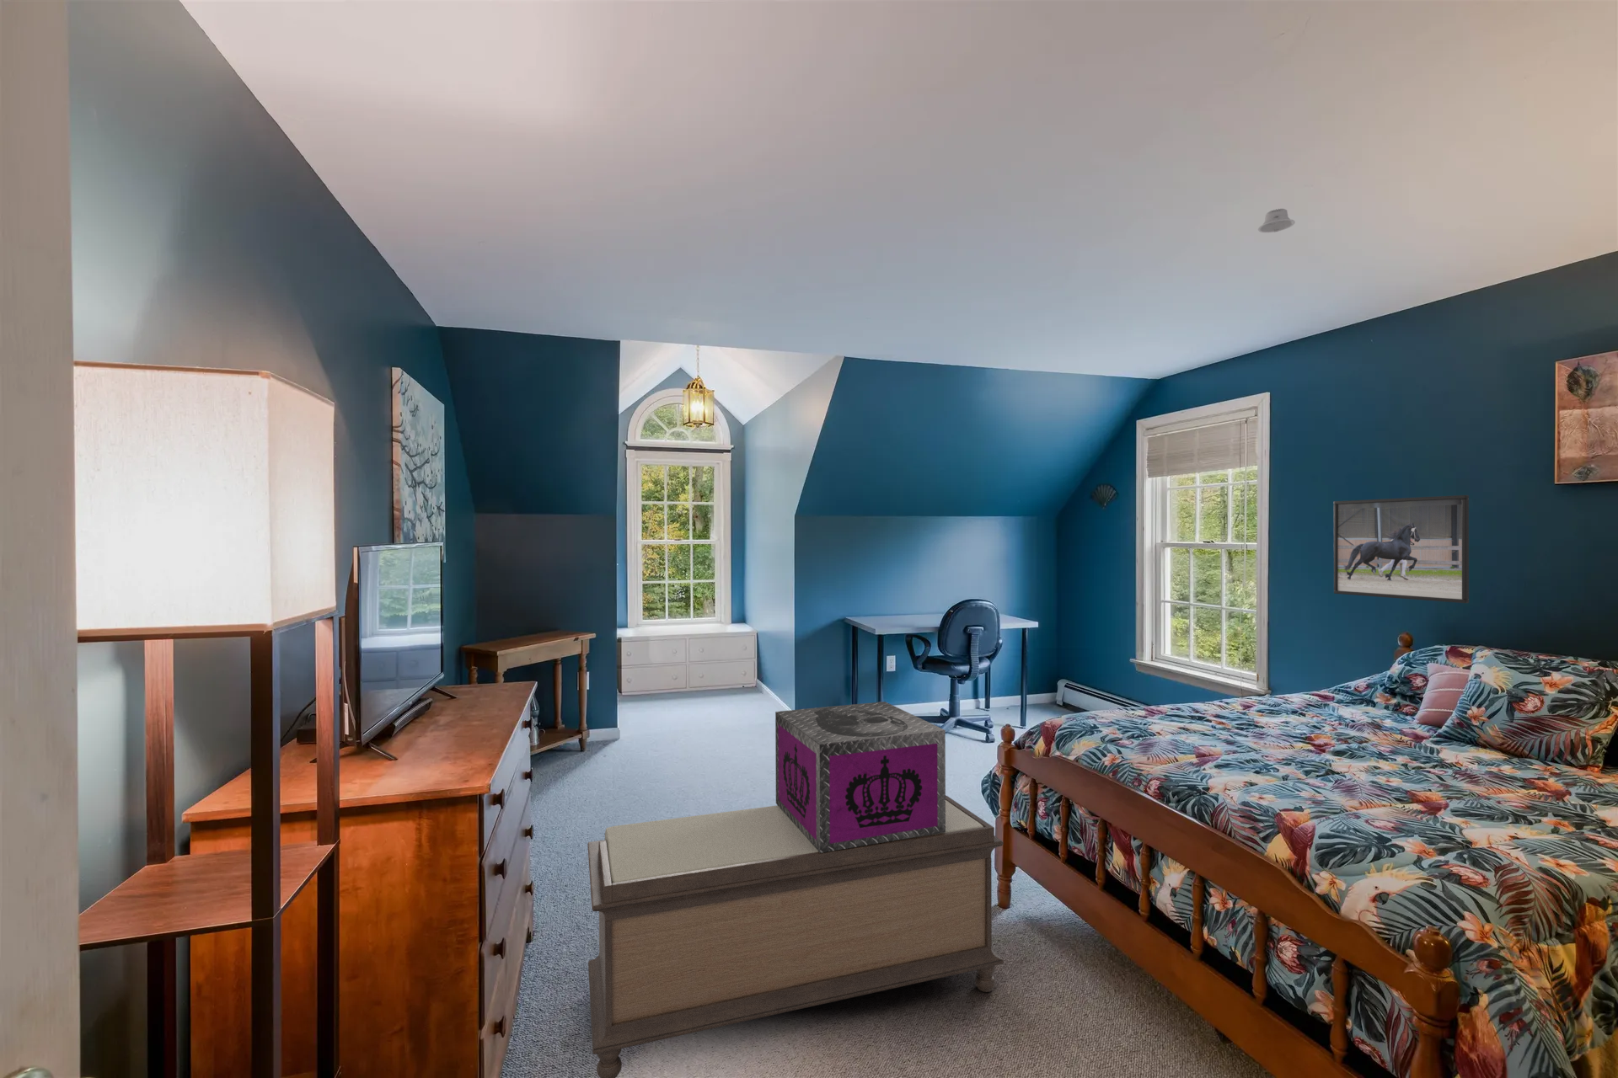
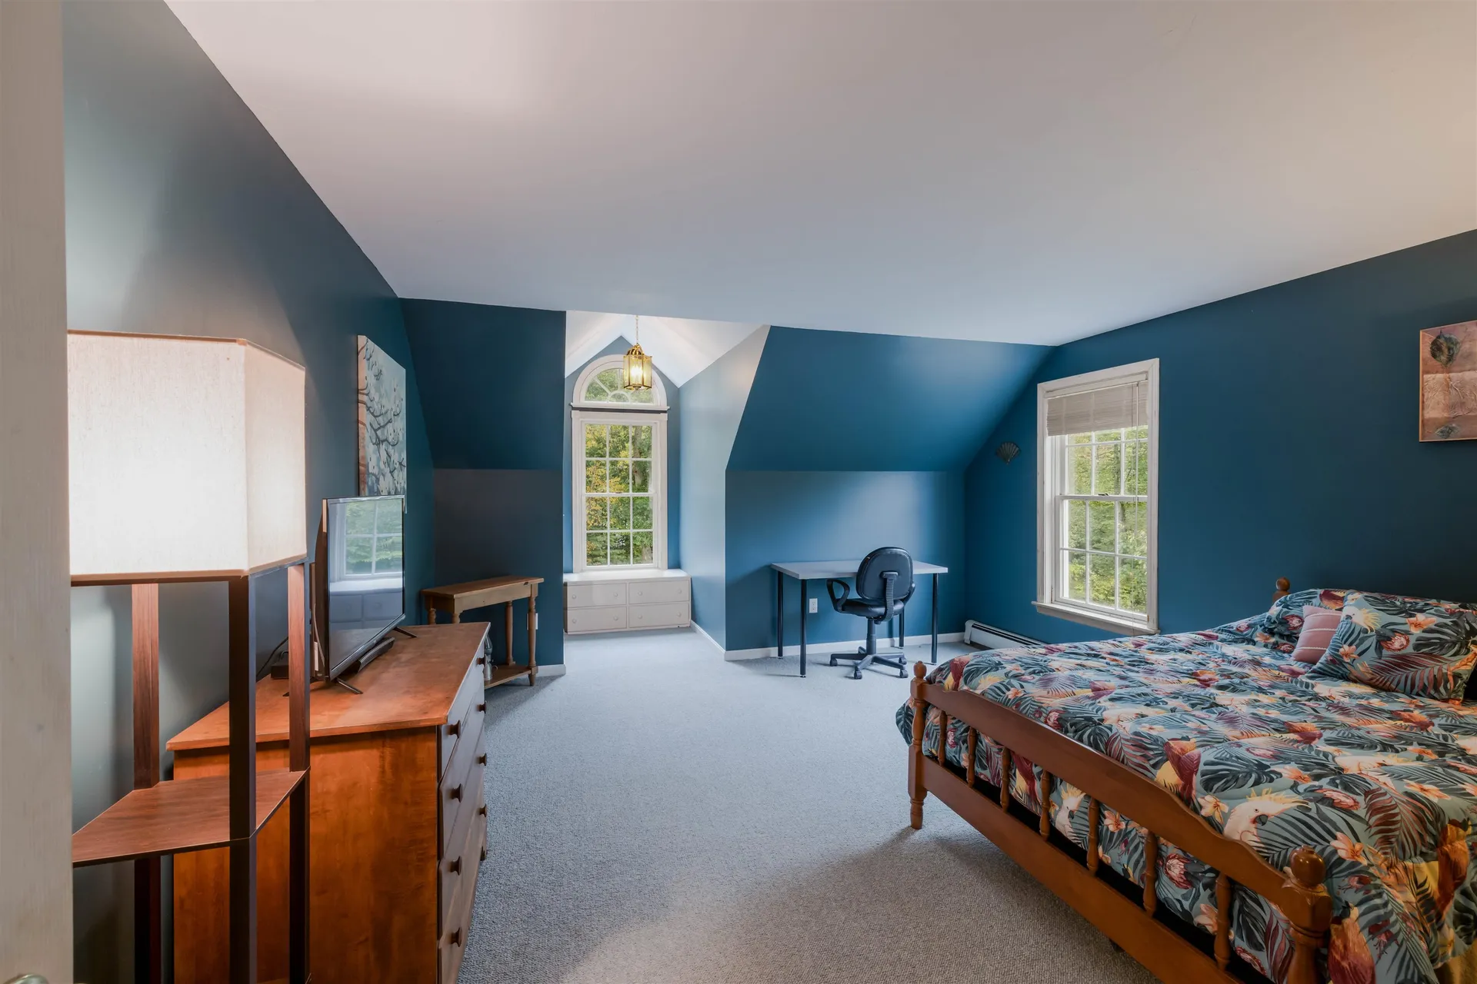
- bench [586,795,1004,1078]
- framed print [1333,494,1470,604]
- decorative box [774,700,946,853]
- recessed light [1257,208,1297,233]
